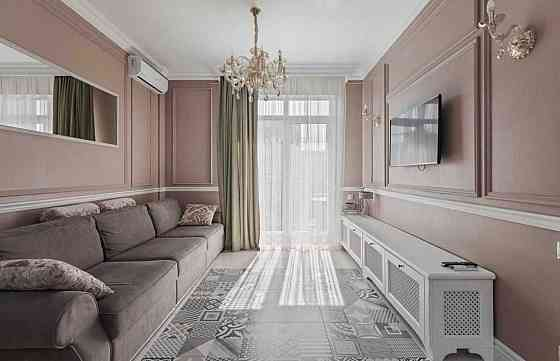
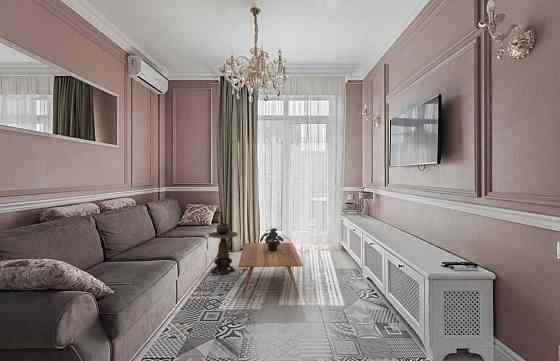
+ side table [208,223,238,275]
+ coffee table [237,242,304,299]
+ potted plant [259,227,291,252]
